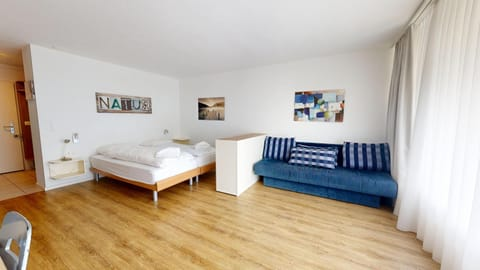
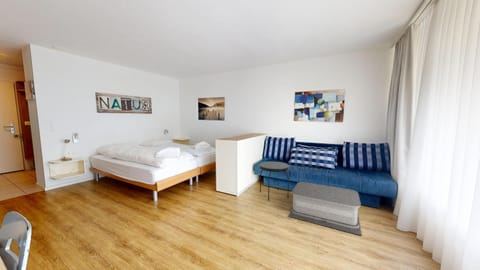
+ ottoman [287,181,363,237]
+ side table [258,161,291,201]
